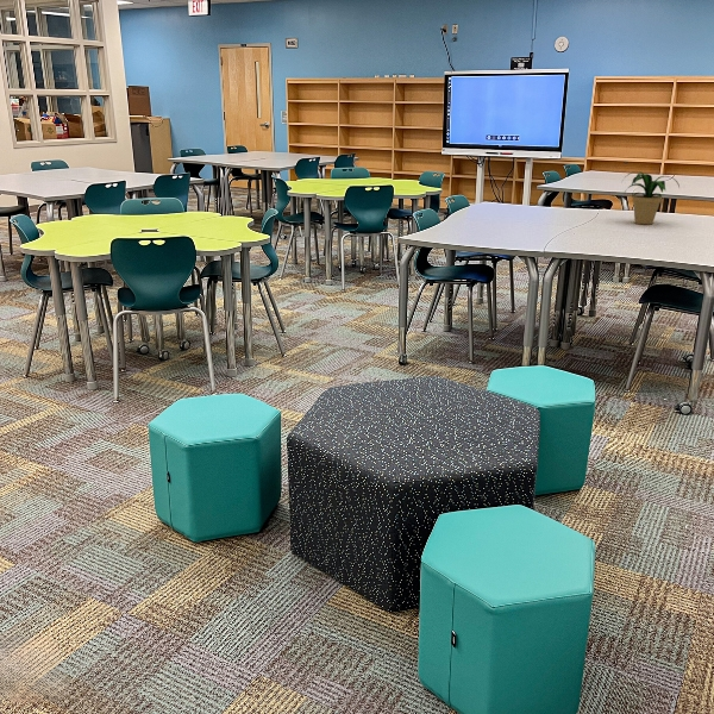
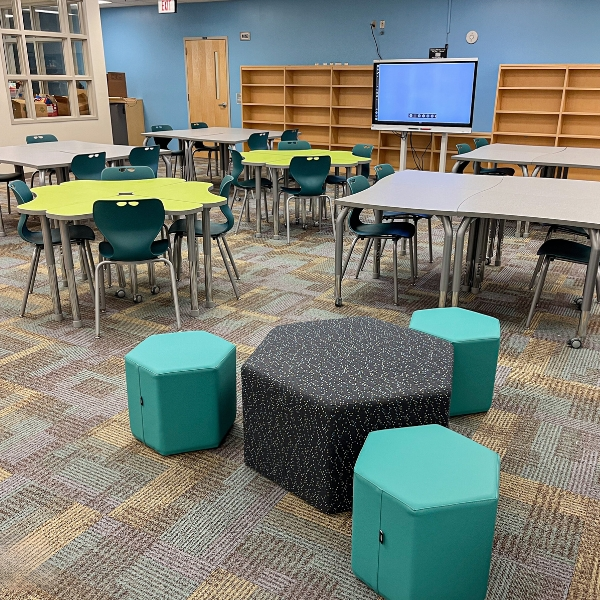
- potted plant [621,170,681,225]
